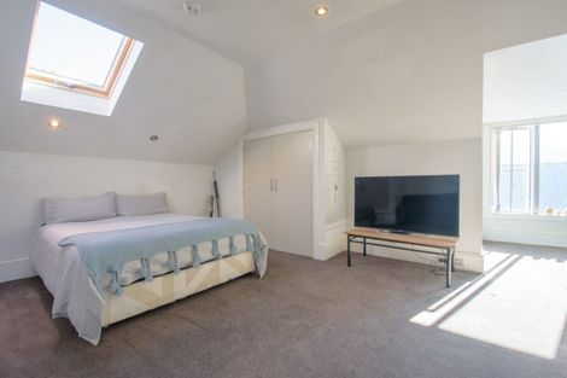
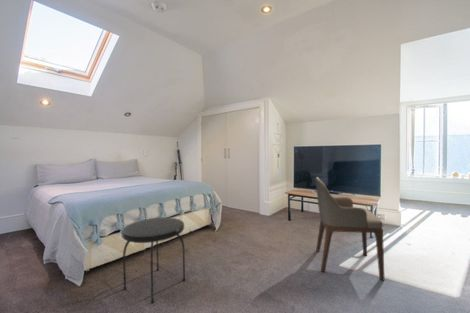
+ armchair [315,176,385,281]
+ side table [120,216,186,305]
